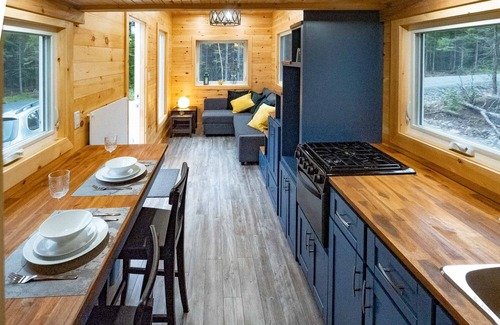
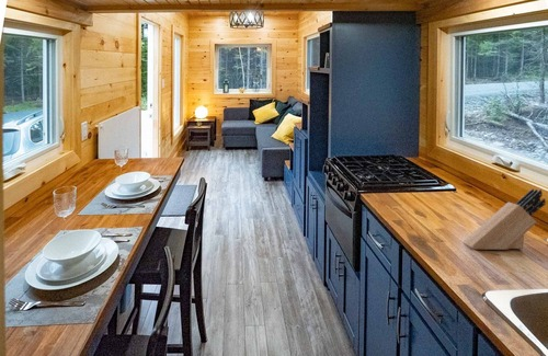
+ knife block [461,187,547,251]
